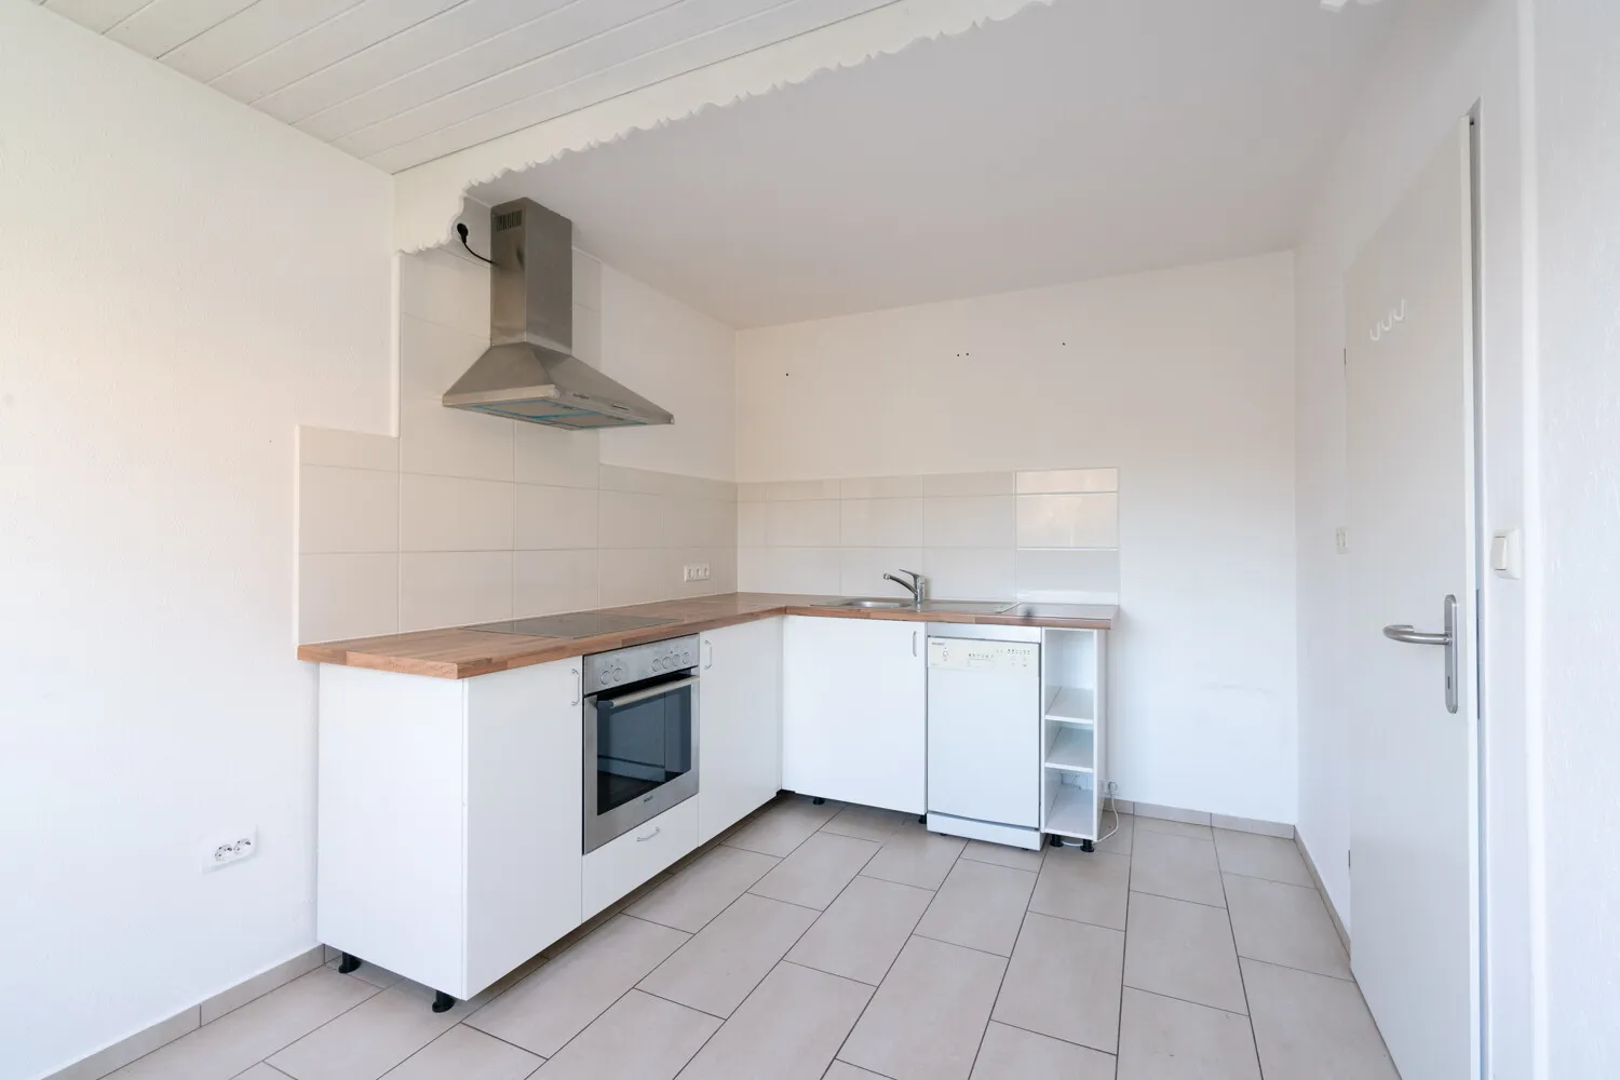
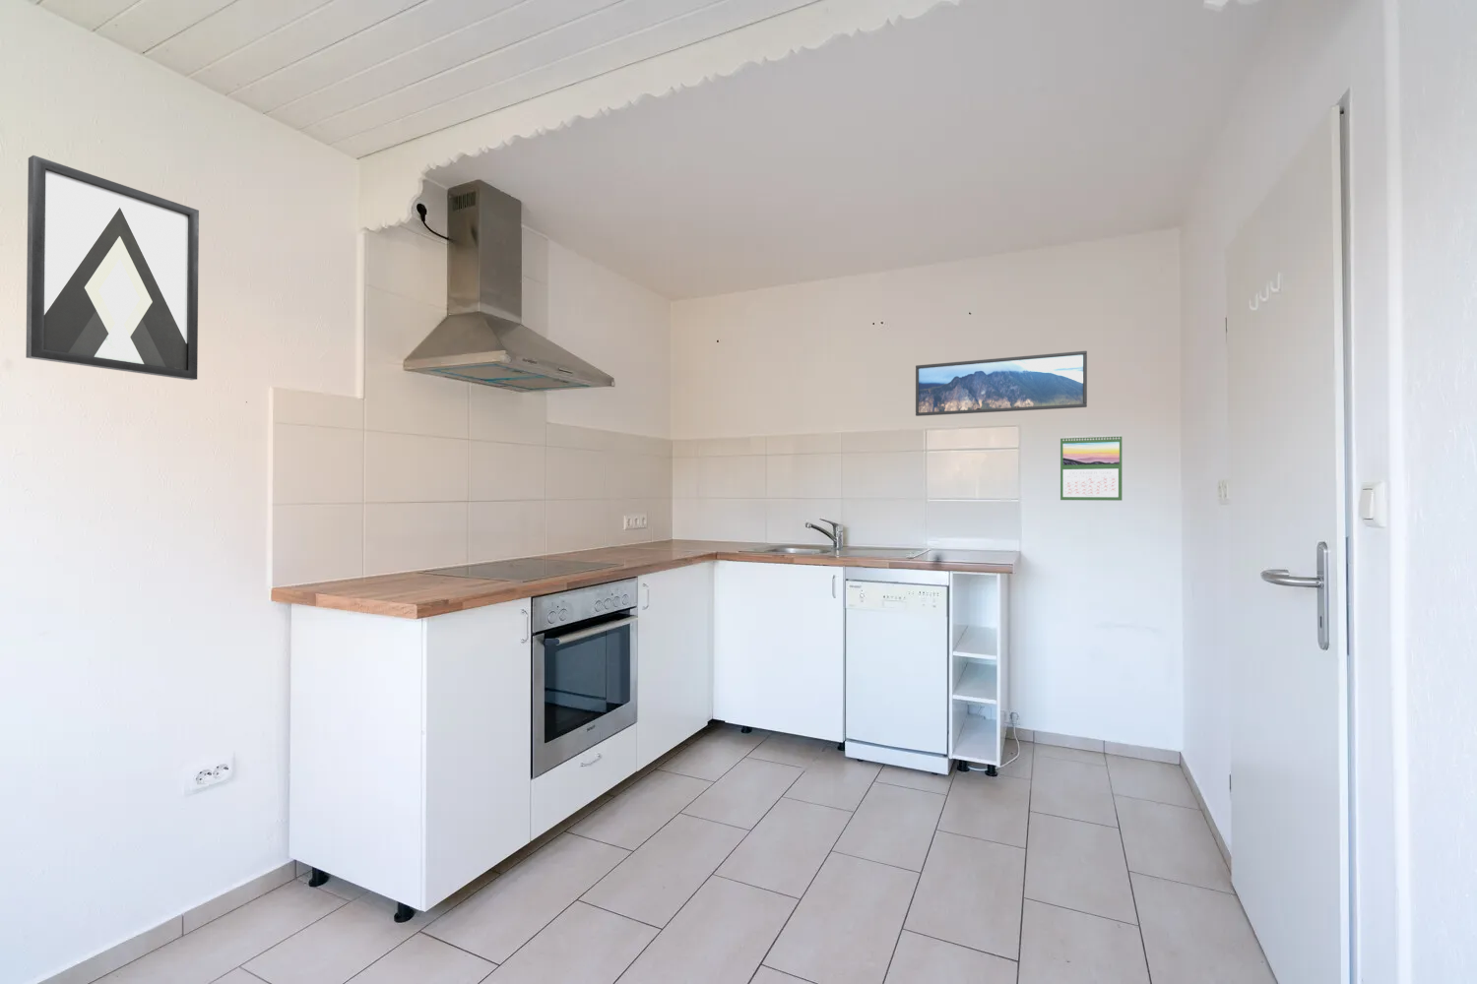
+ wall art [24,155,200,381]
+ calendar [1059,434,1122,502]
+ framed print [914,350,1088,417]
